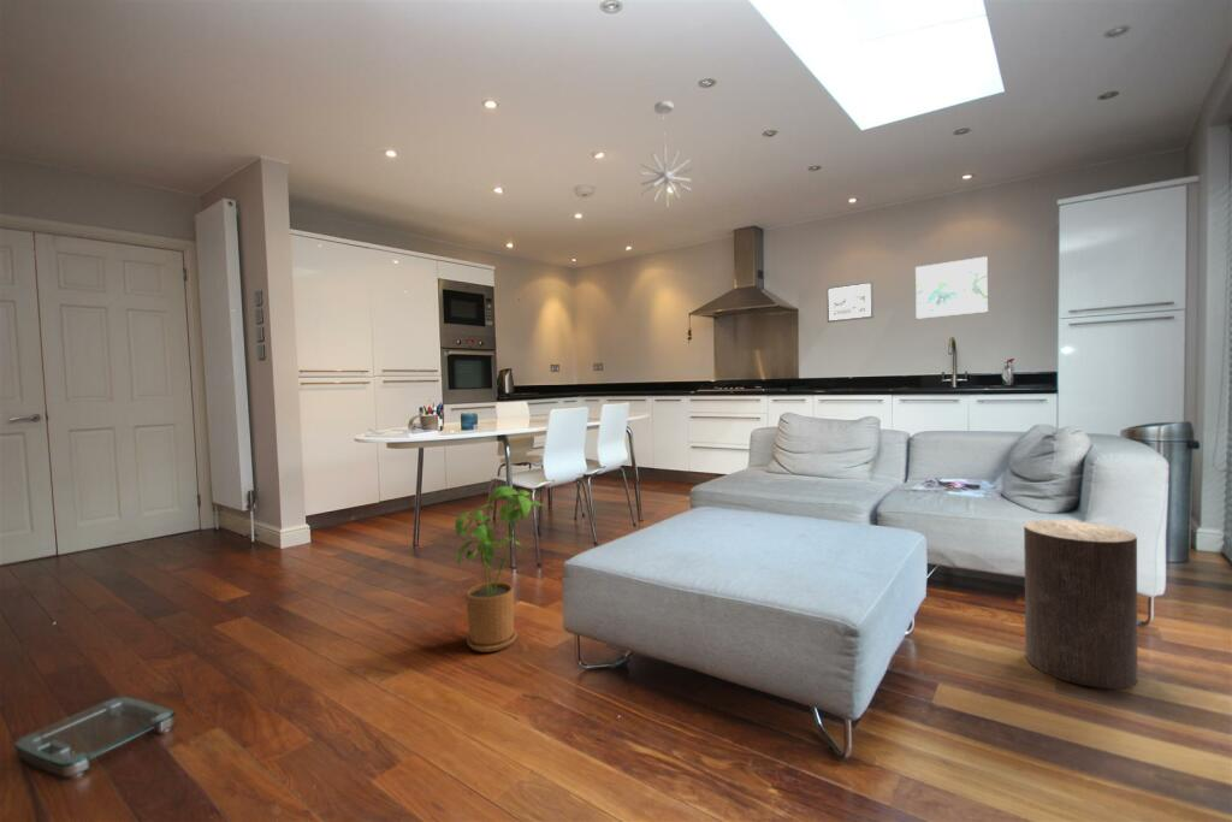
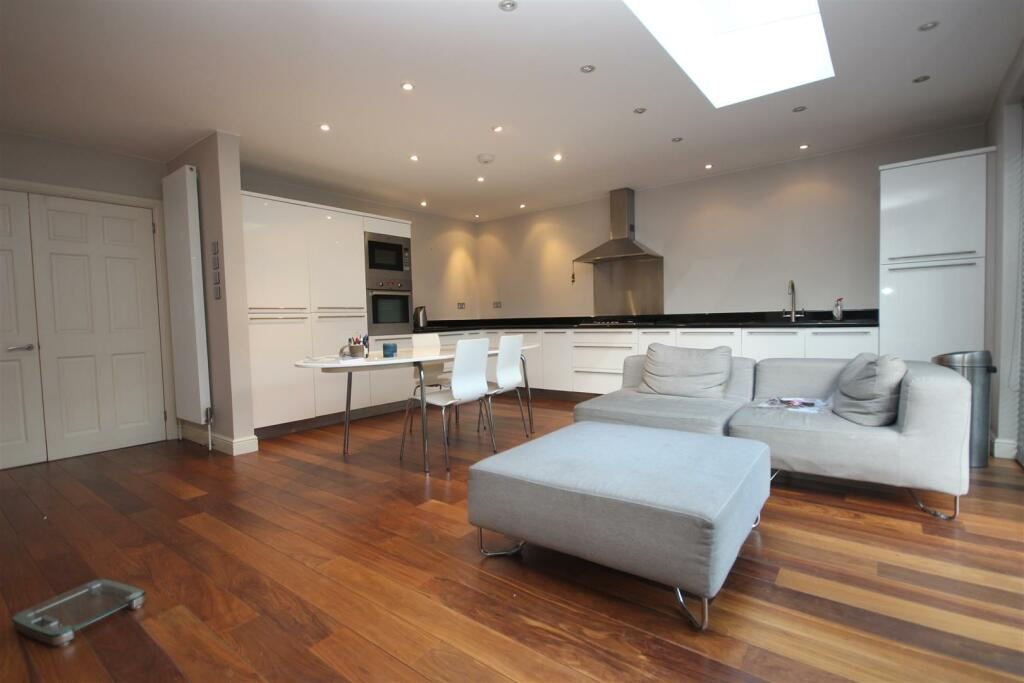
- wall art [914,255,989,320]
- stool [1023,519,1138,690]
- pendant light [639,100,693,208]
- house plant [454,485,547,654]
- picture frame [825,279,875,324]
